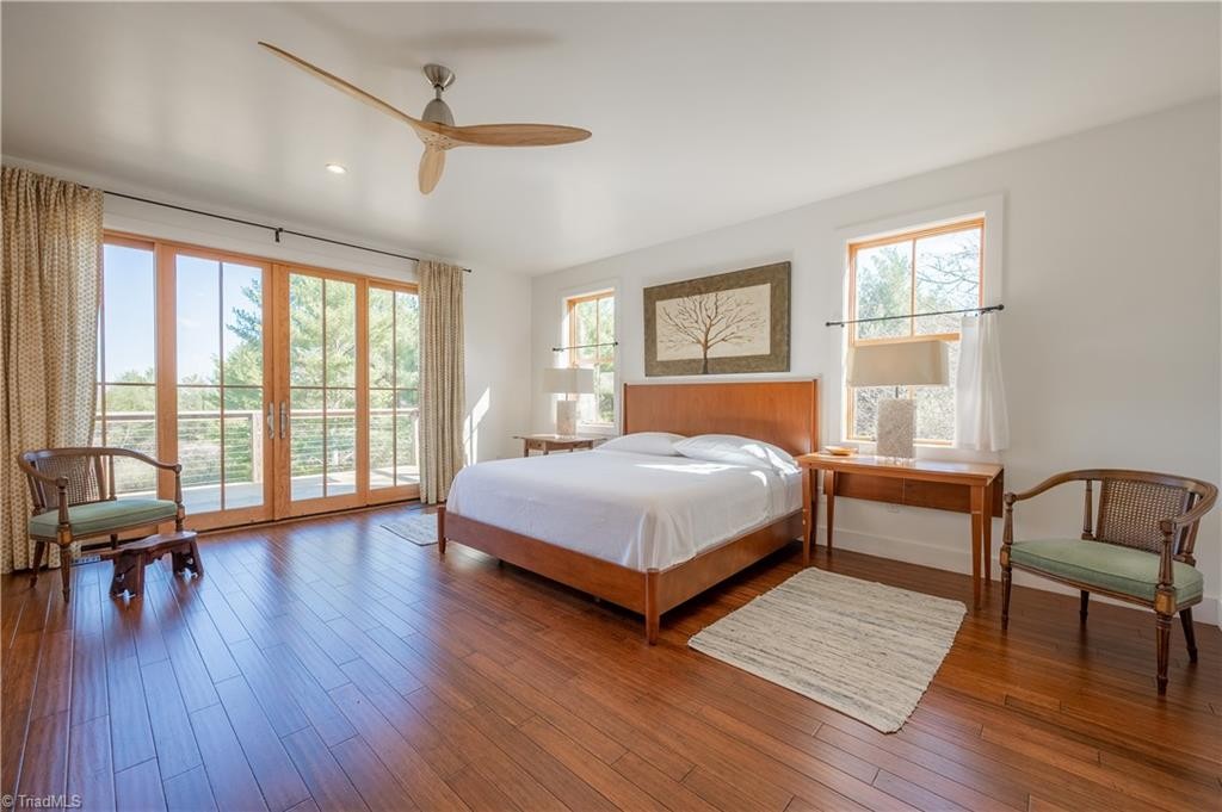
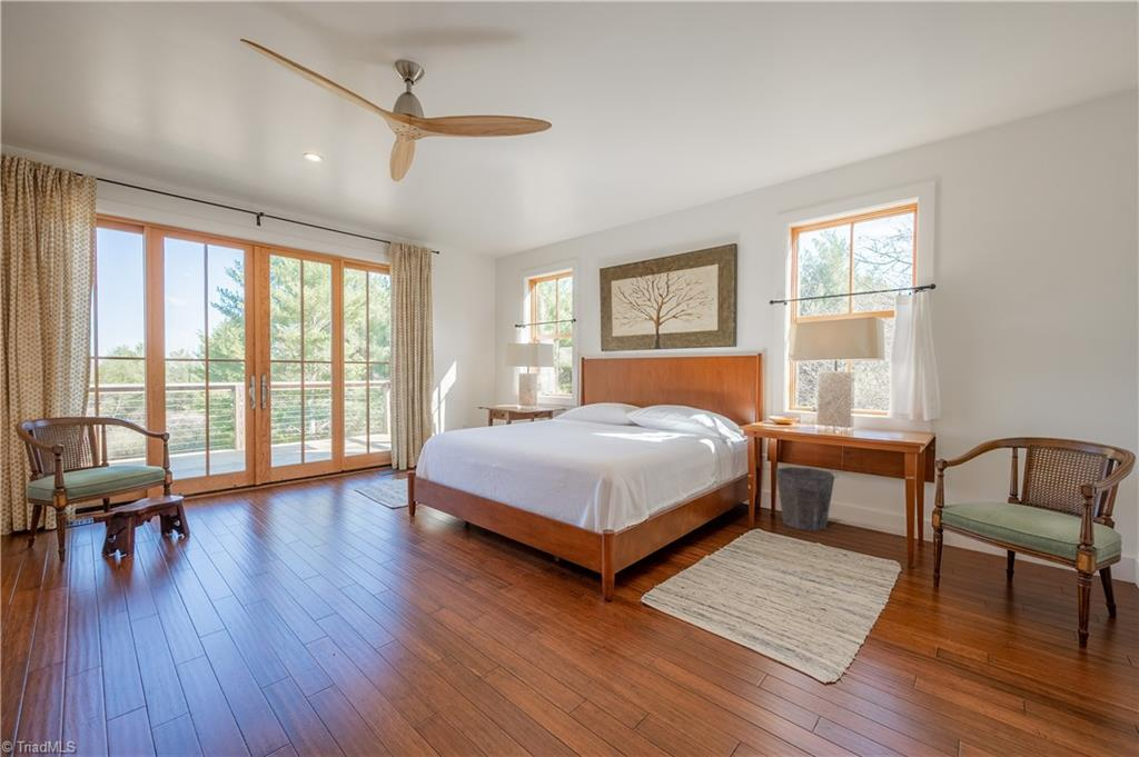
+ waste bin [774,466,835,531]
